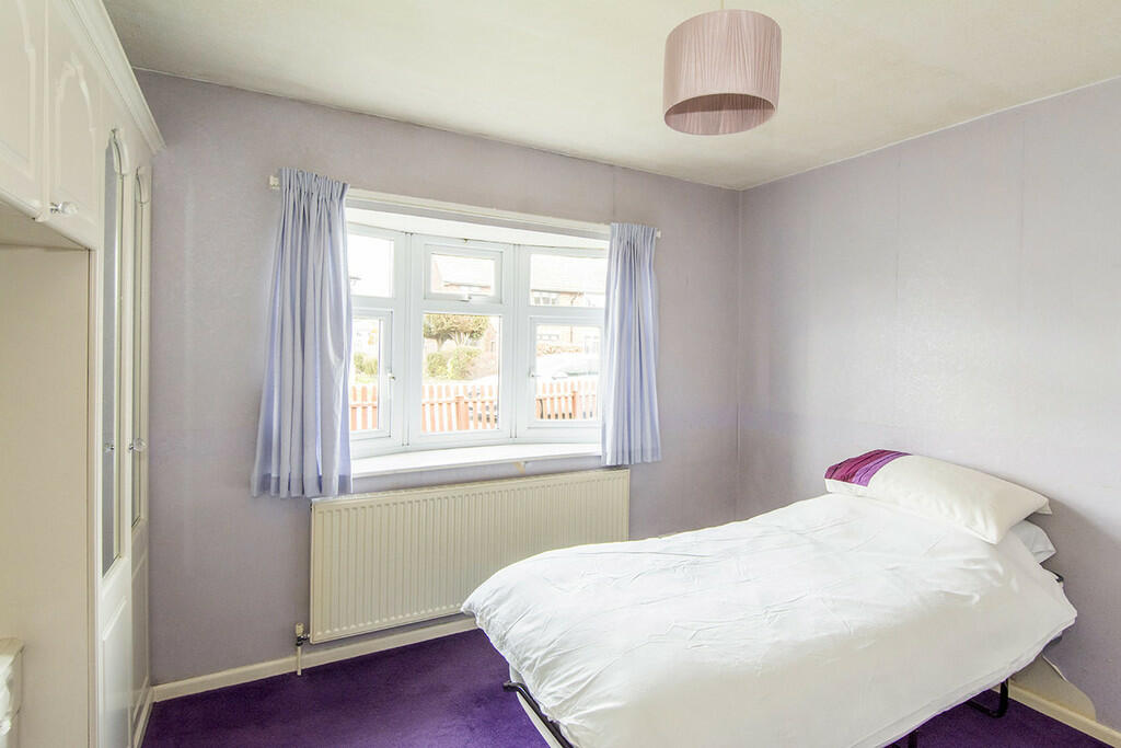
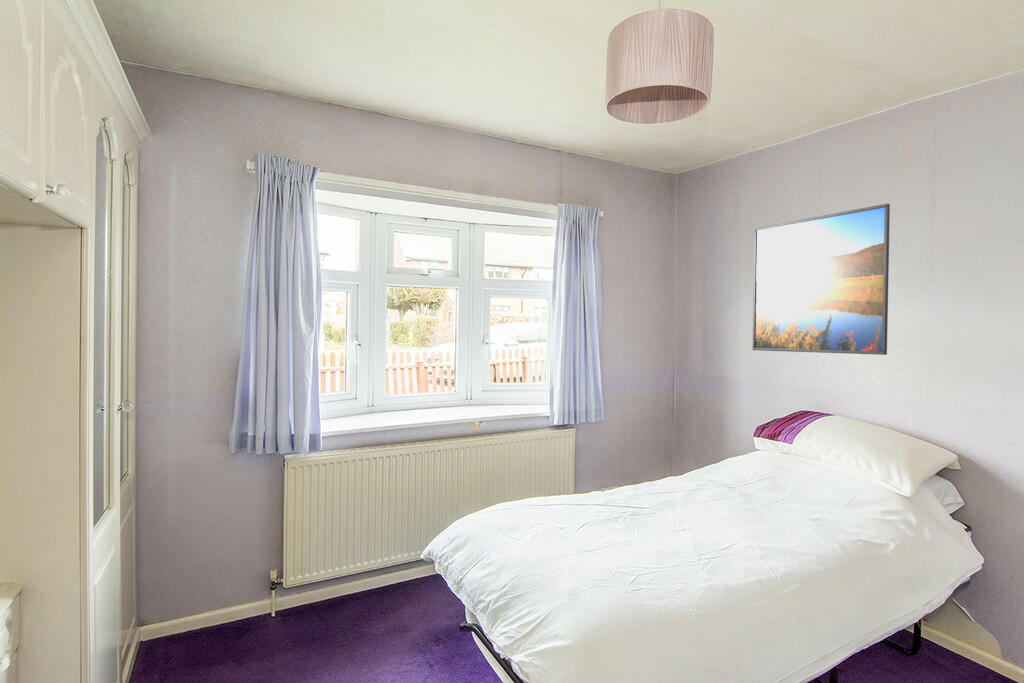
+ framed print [752,203,891,356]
